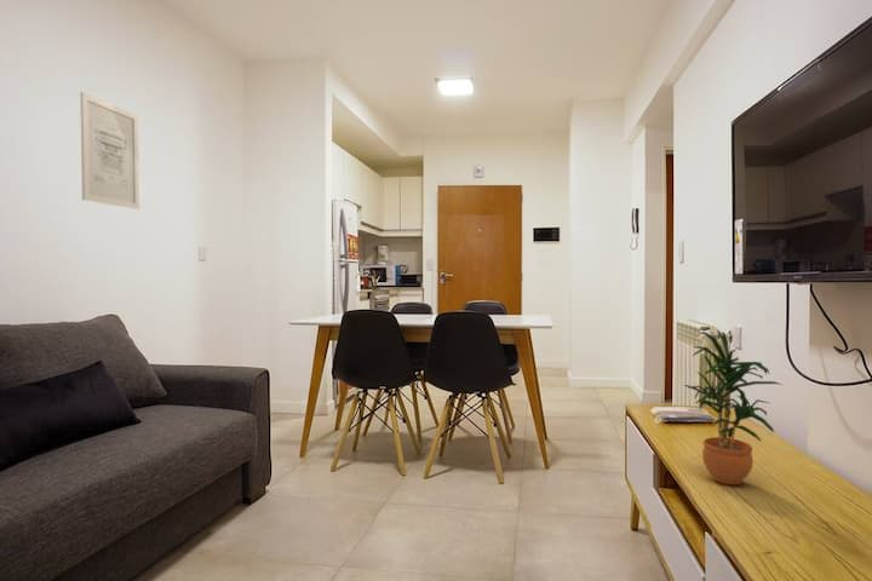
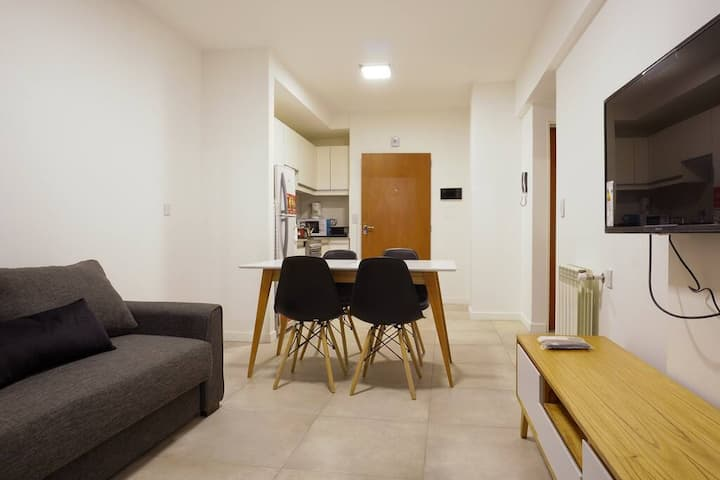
- potted plant [682,328,784,487]
- wall art [79,91,140,211]
